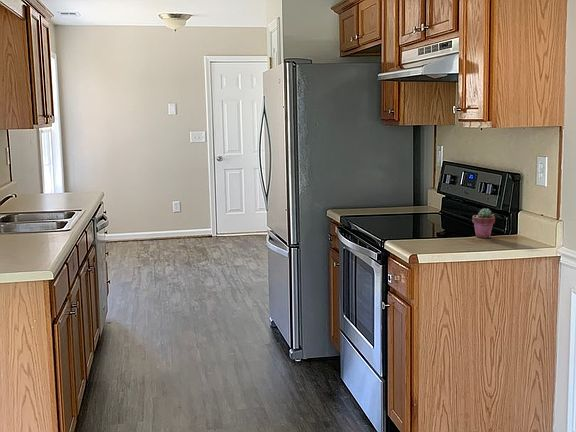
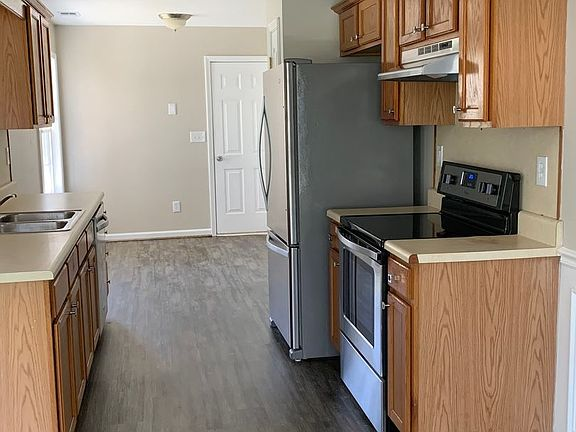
- potted succulent [471,207,496,239]
